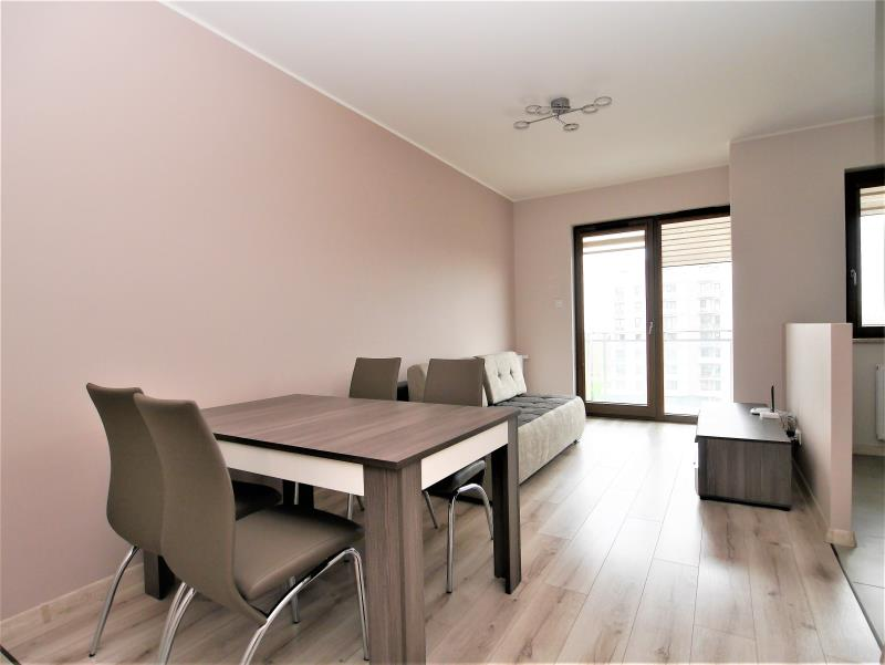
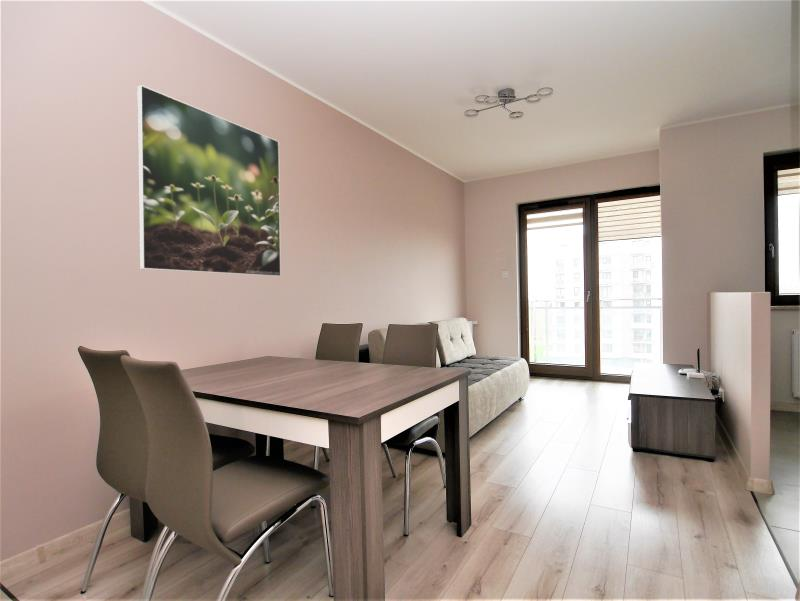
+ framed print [136,84,282,277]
